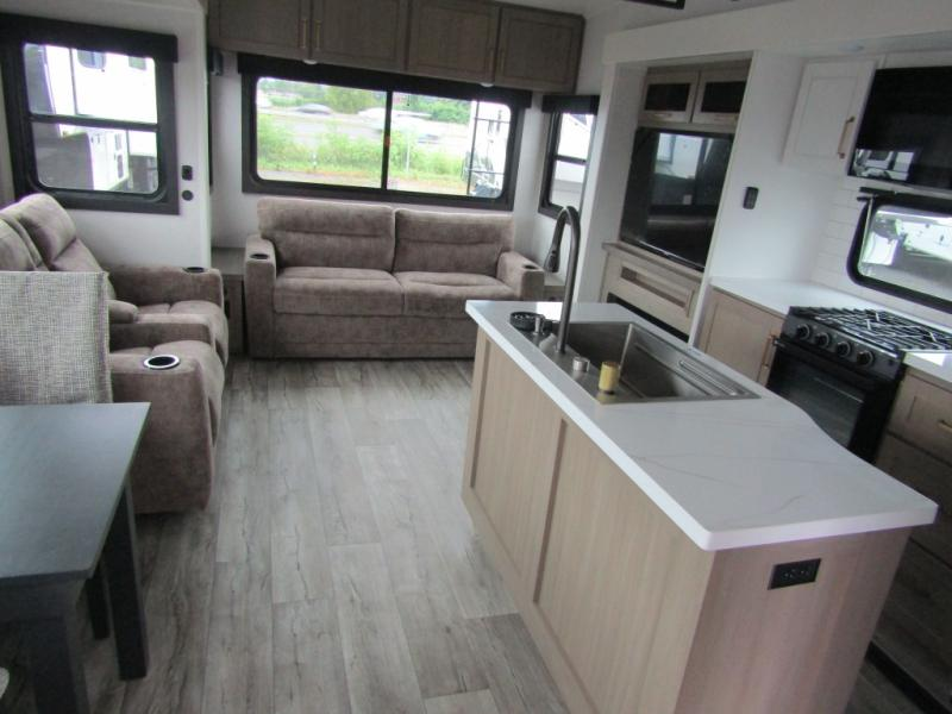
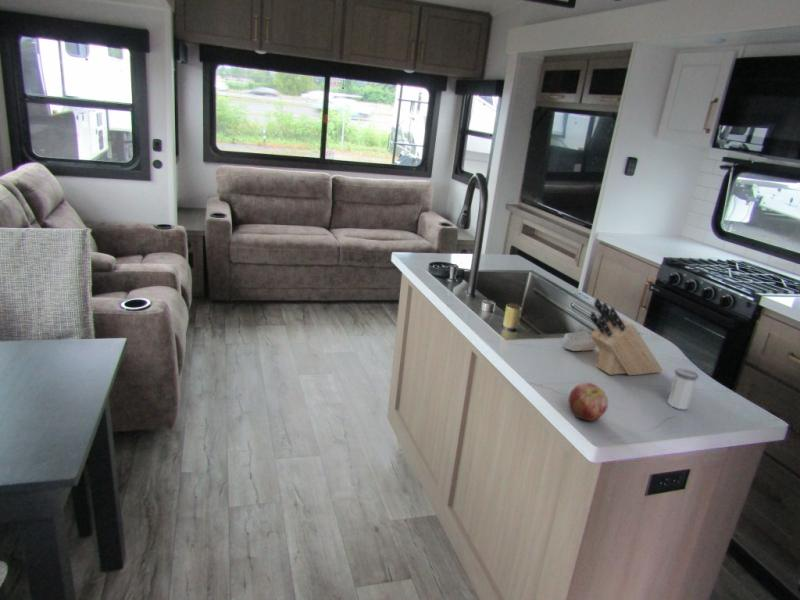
+ soap bar [561,330,598,352]
+ salt shaker [667,367,700,411]
+ apple [567,381,609,422]
+ knife block [589,297,664,377]
